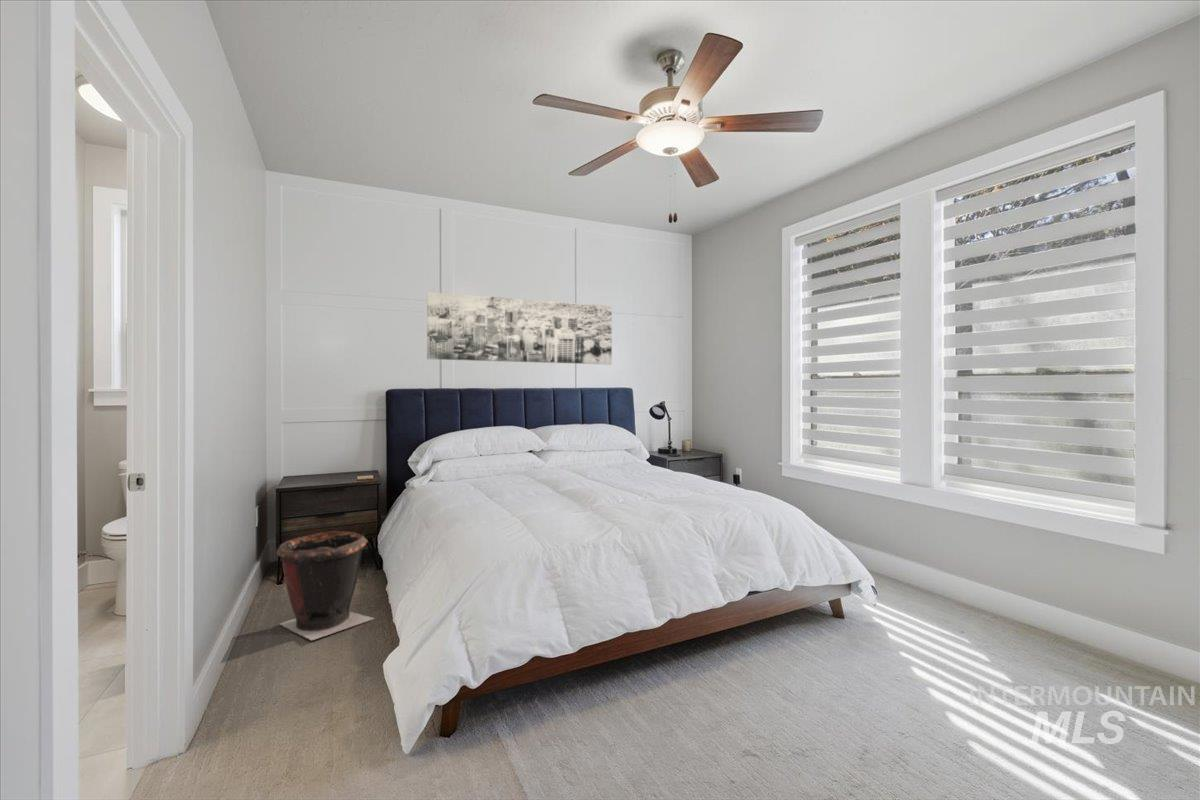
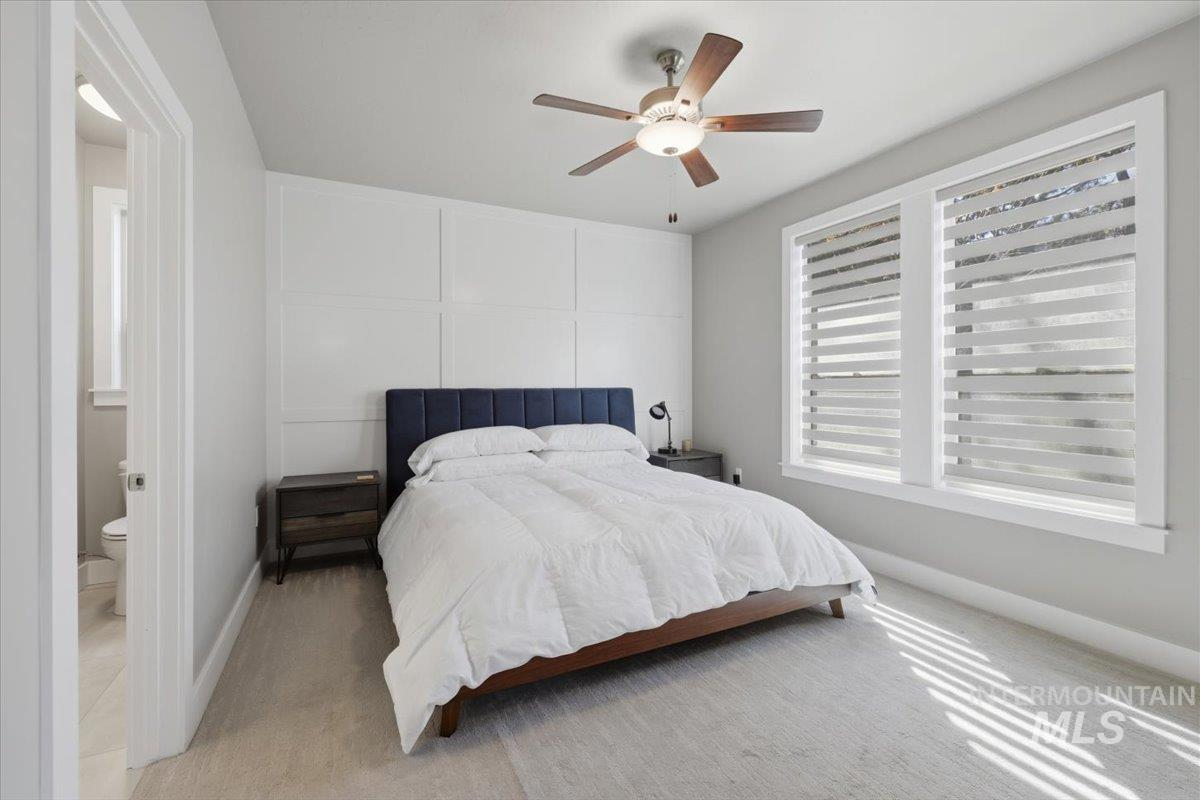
- waste bin [276,530,376,641]
- wall art [426,291,613,365]
